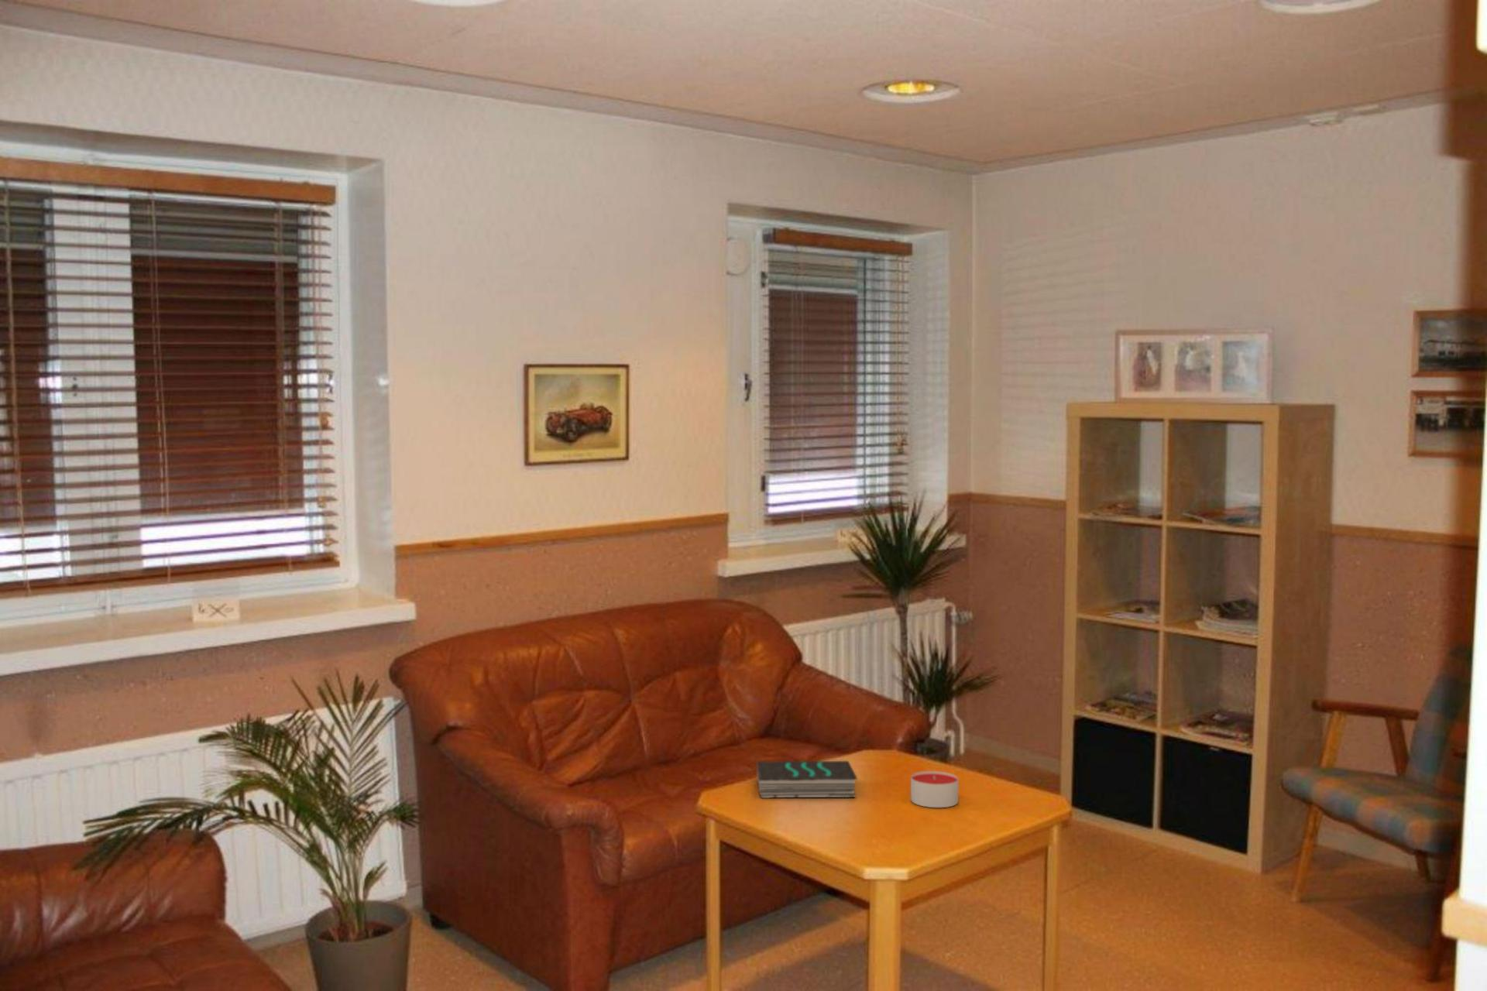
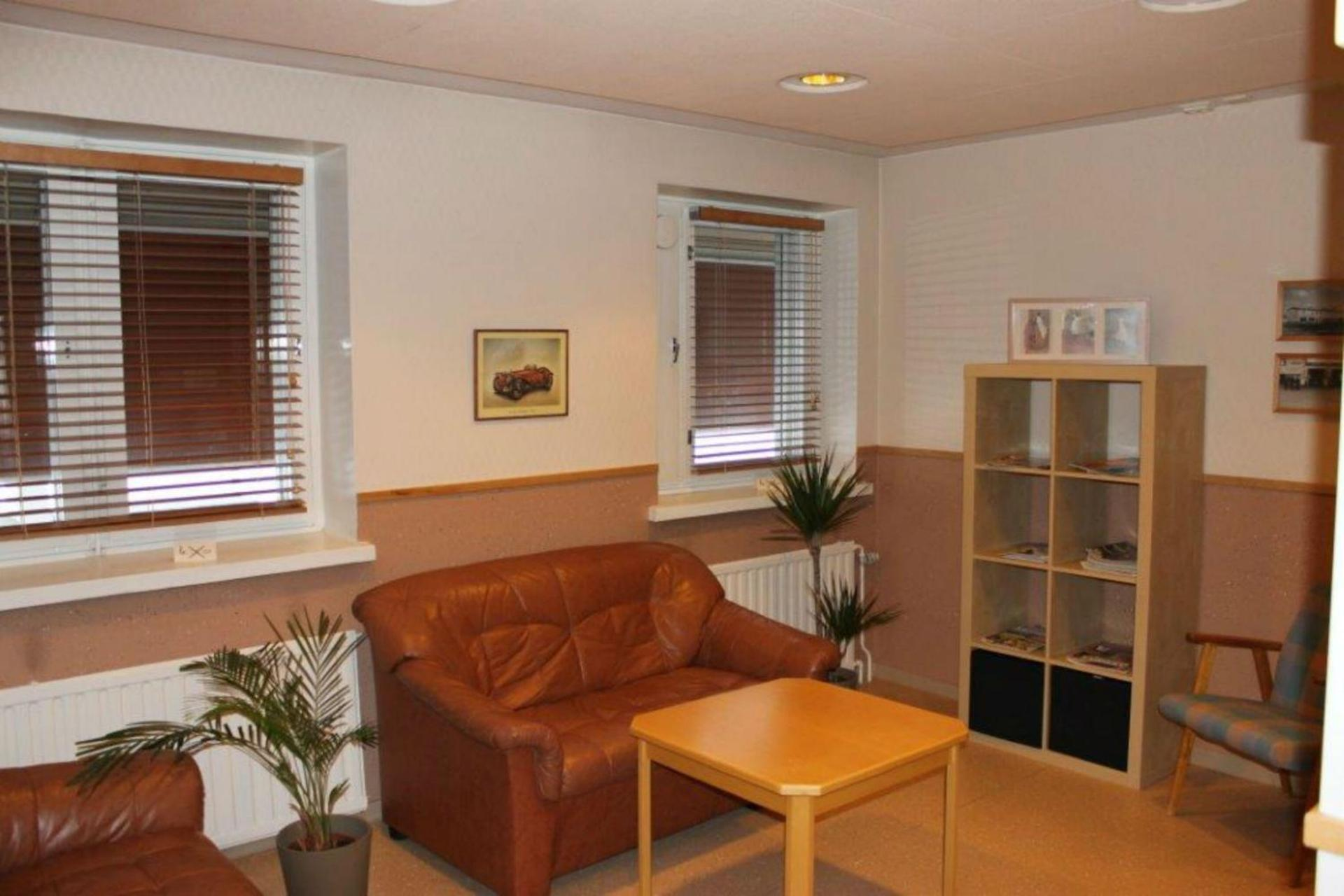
- candle [911,770,959,809]
- book [757,760,859,799]
